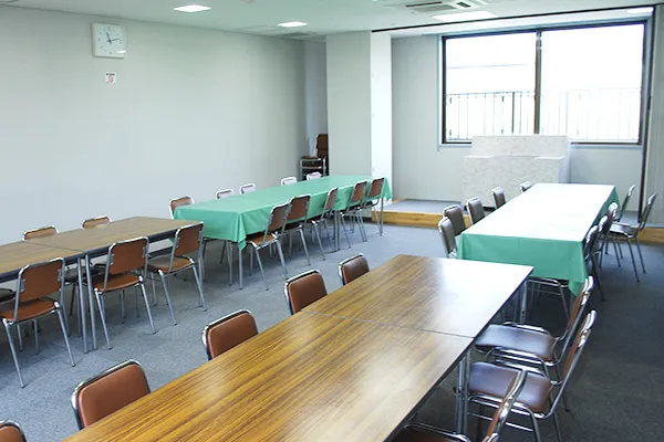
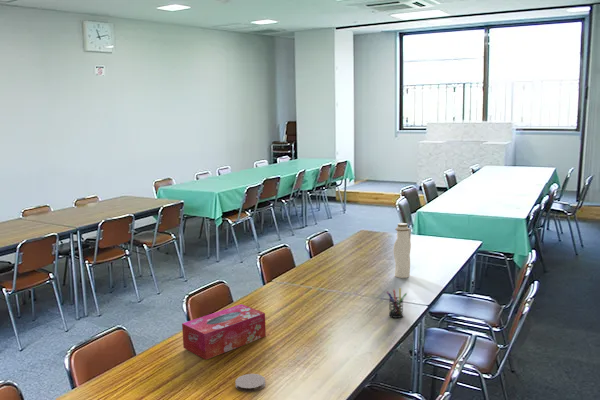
+ water bottle [392,222,412,279]
+ tissue box [181,303,267,361]
+ coaster [234,373,266,393]
+ pen holder [386,287,408,319]
